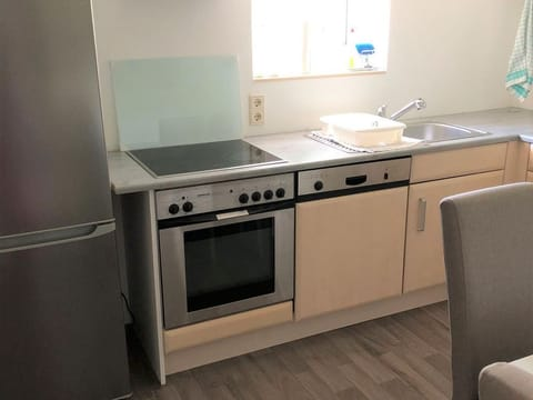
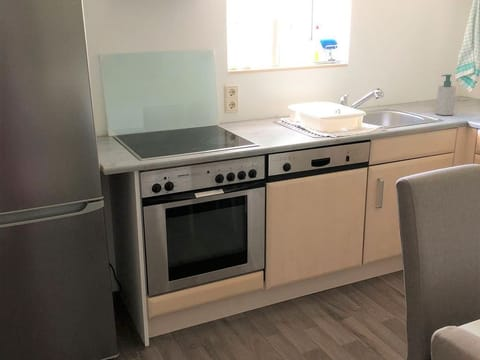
+ soap bottle [435,74,457,116]
